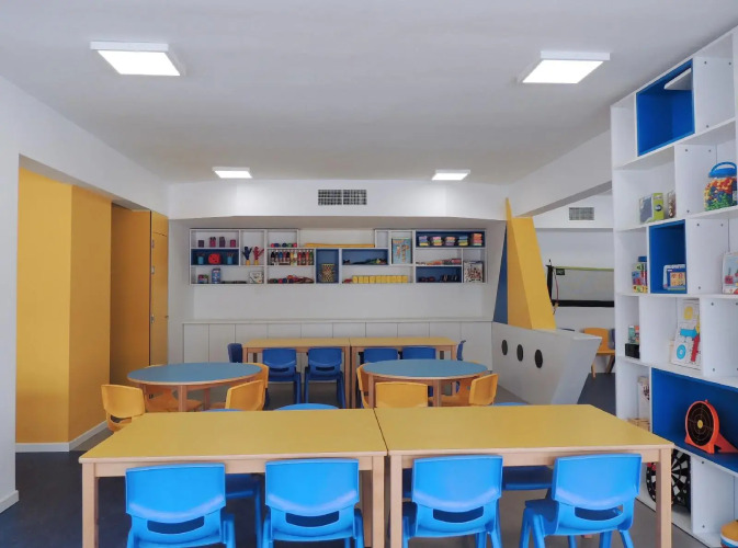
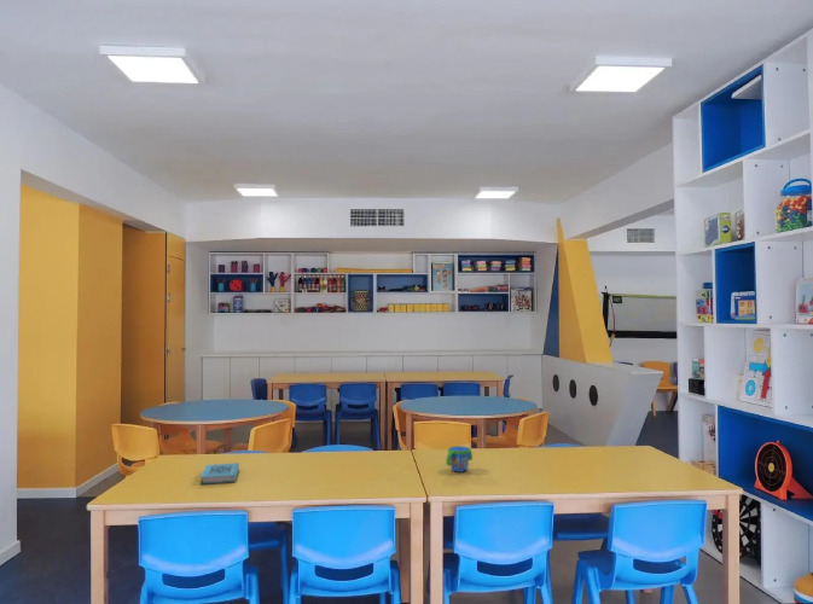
+ book [199,461,240,486]
+ snack cup [445,445,474,474]
